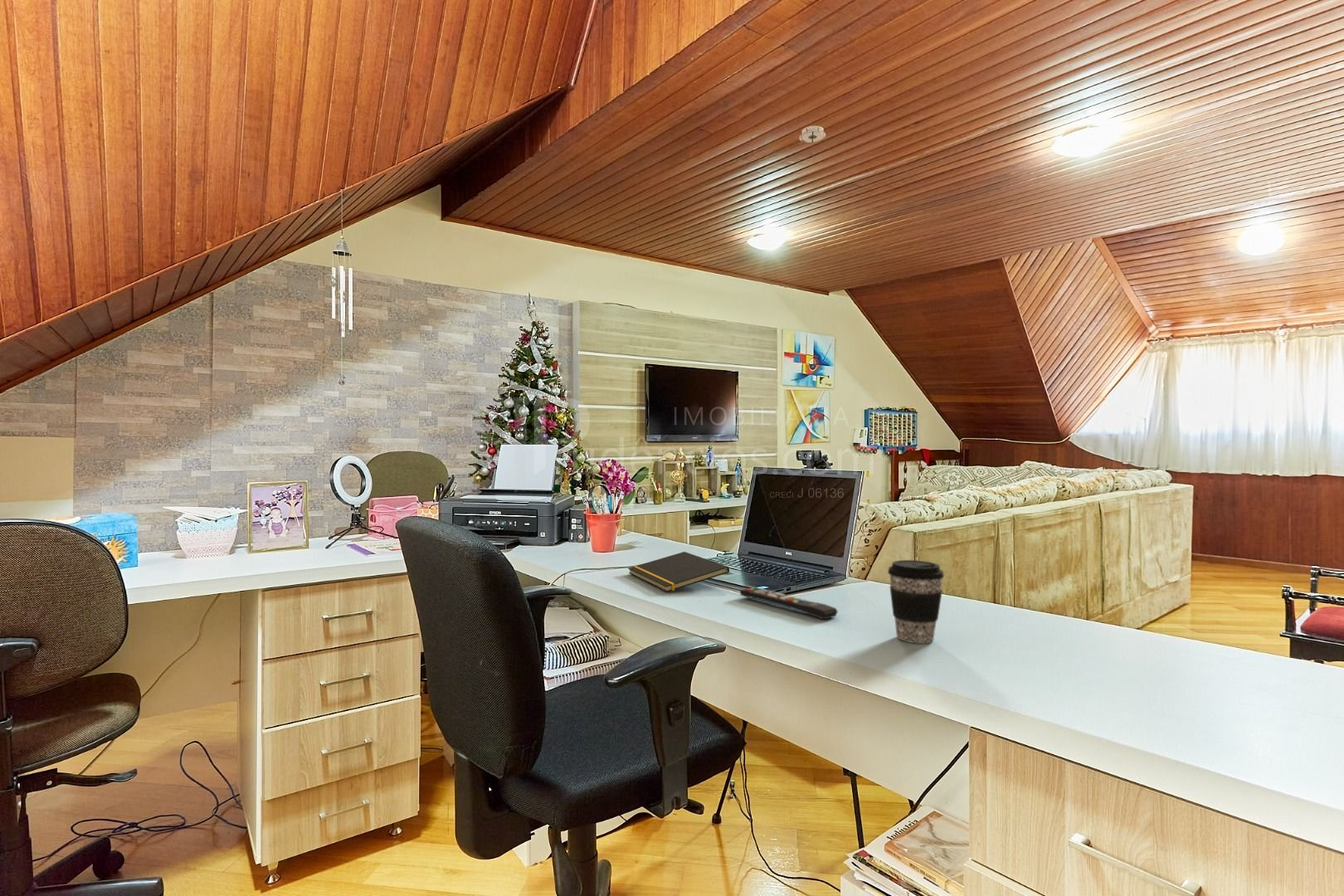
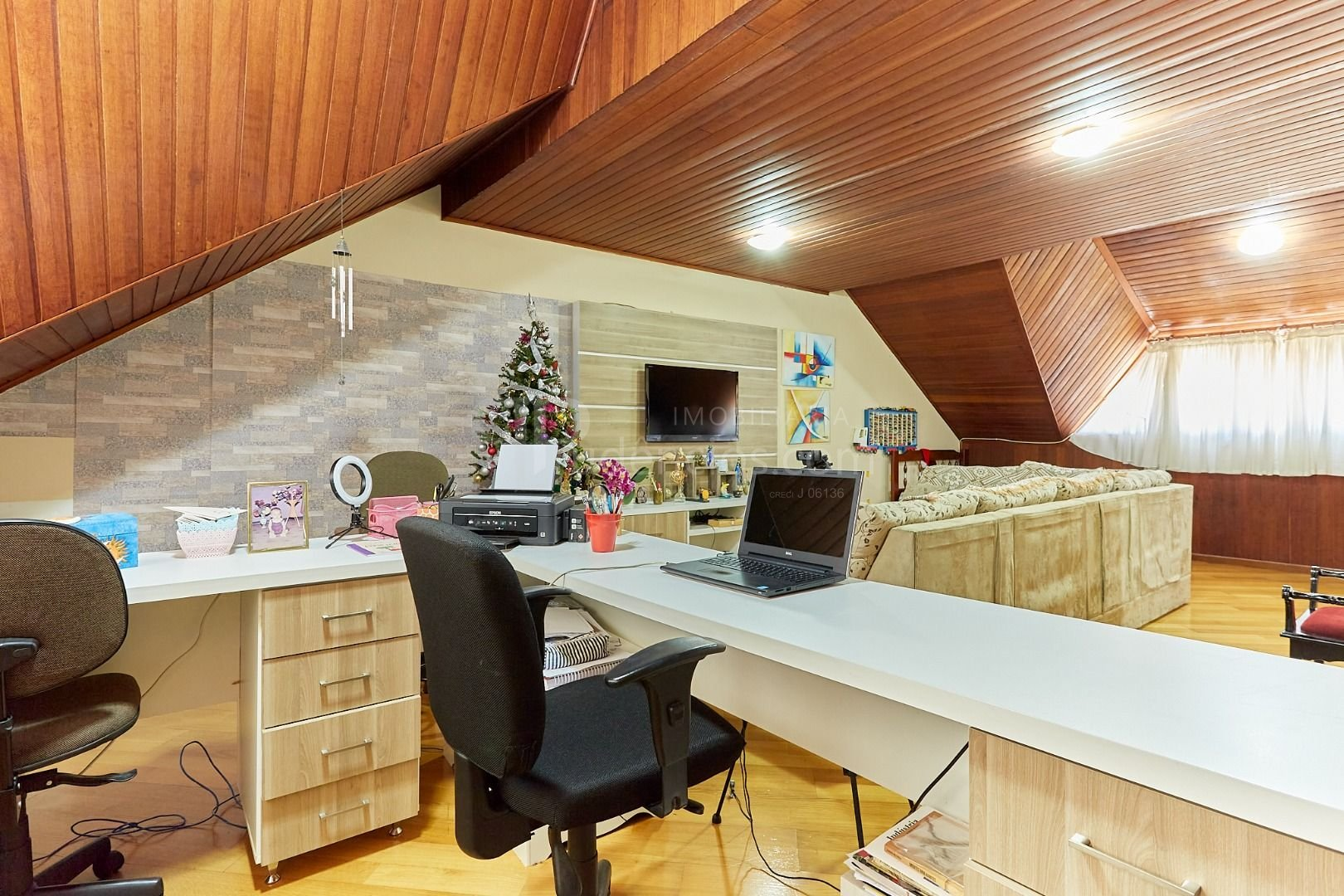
- notepad [627,551,730,593]
- smoke detector [798,125,826,145]
- coffee cup [887,559,945,644]
- remote control [739,587,839,621]
